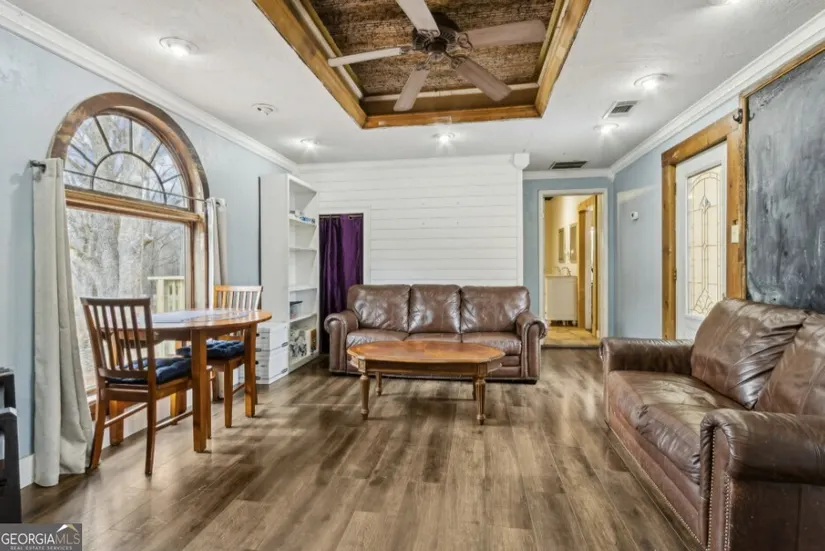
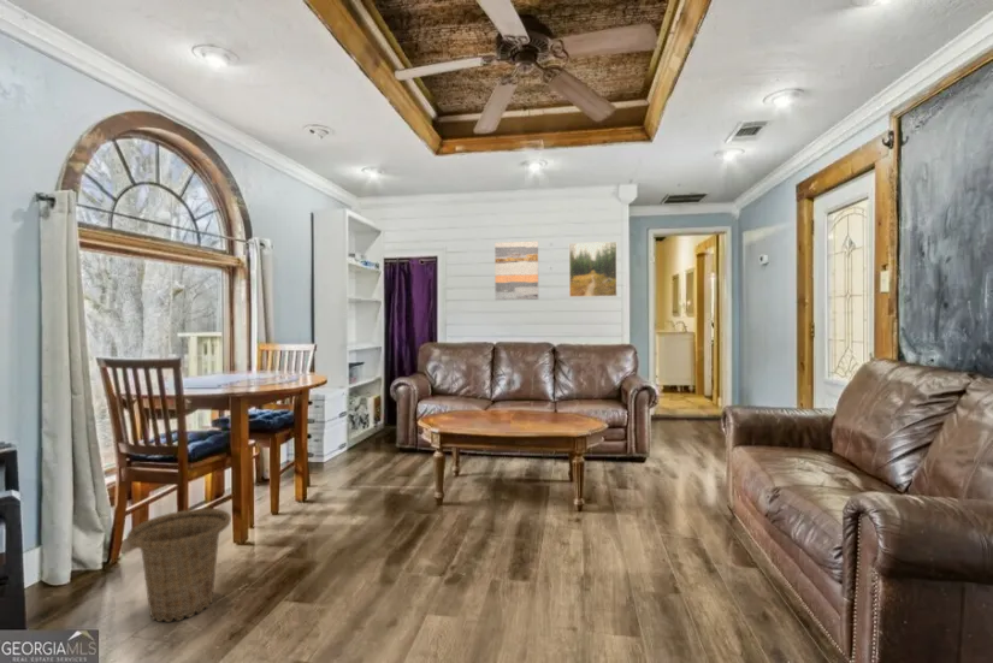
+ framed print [568,241,619,298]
+ basket [125,508,232,623]
+ wall art [493,239,539,301]
